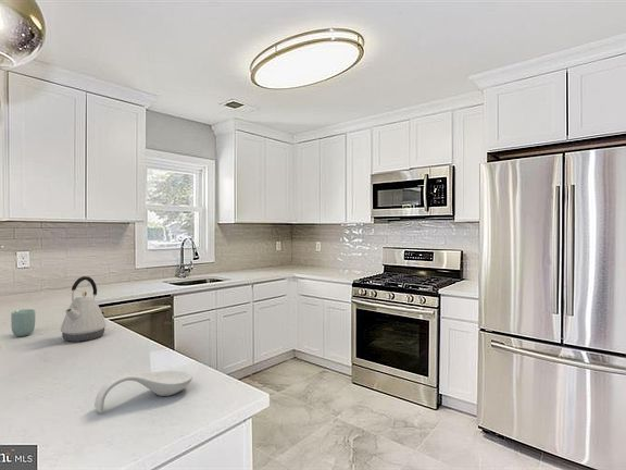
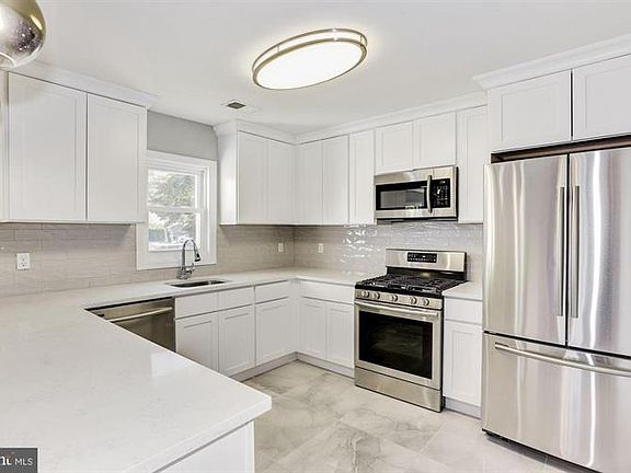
- kettle [60,275,108,343]
- cup [10,308,36,337]
- spoon rest [93,370,193,413]
